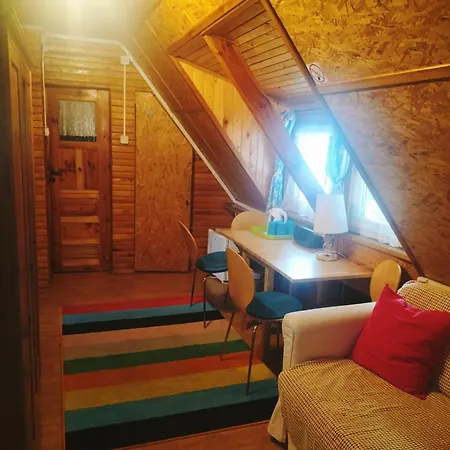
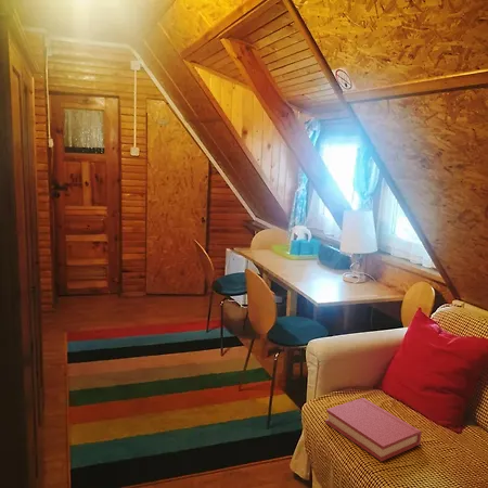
+ hardback book [324,397,423,462]
